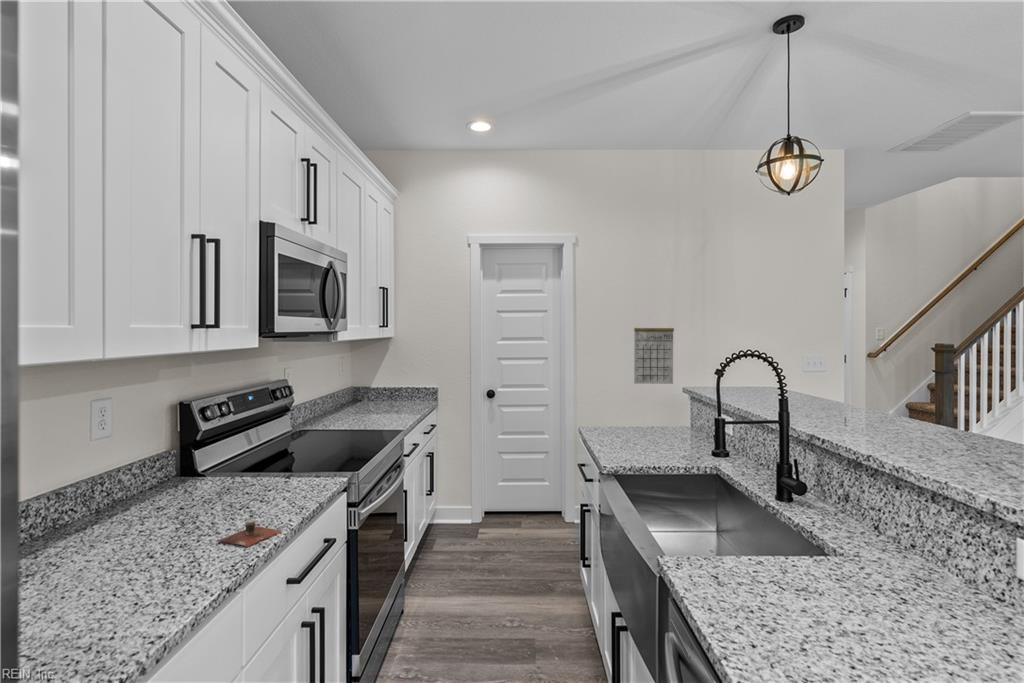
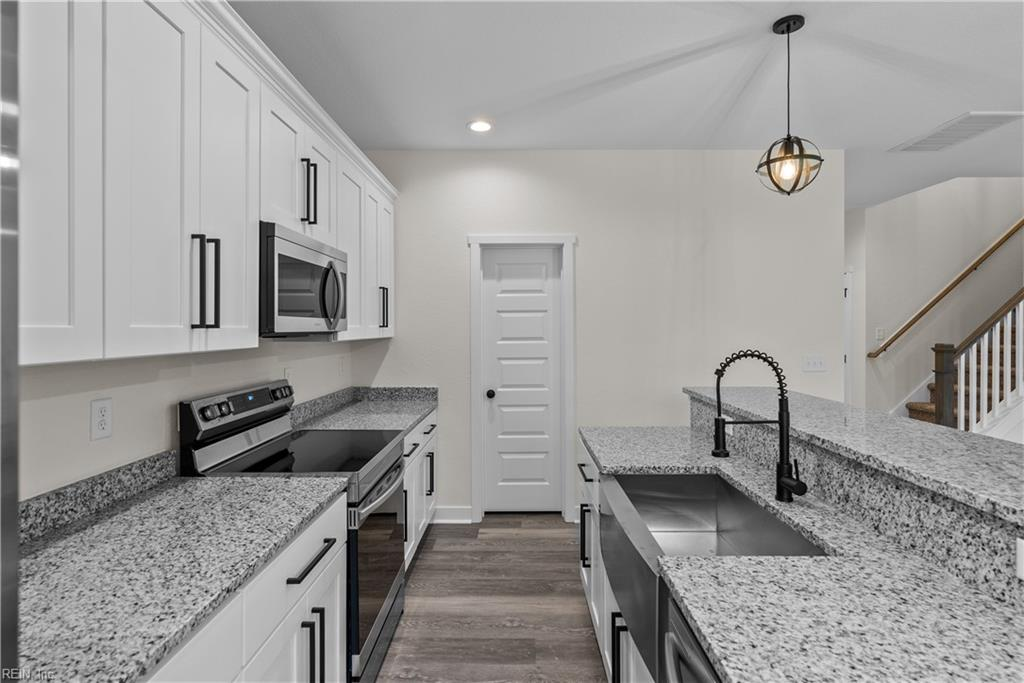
- cup [217,518,282,548]
- calendar [633,317,675,385]
